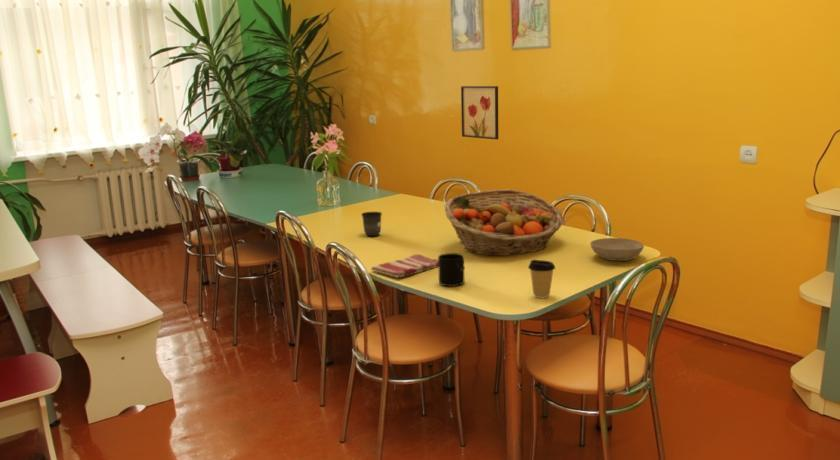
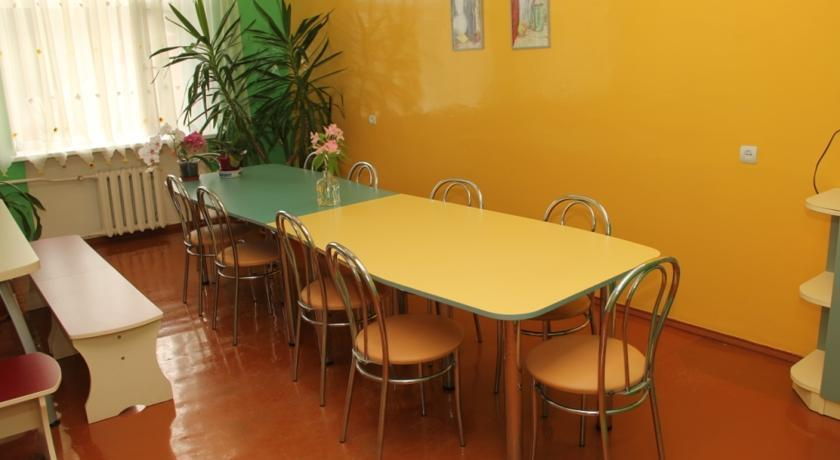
- wall art [460,85,499,140]
- coffee cup [527,259,556,299]
- mug [360,211,383,237]
- bowl [589,237,645,262]
- dish towel [370,253,439,279]
- fruit basket [443,189,565,257]
- mug [437,252,466,287]
